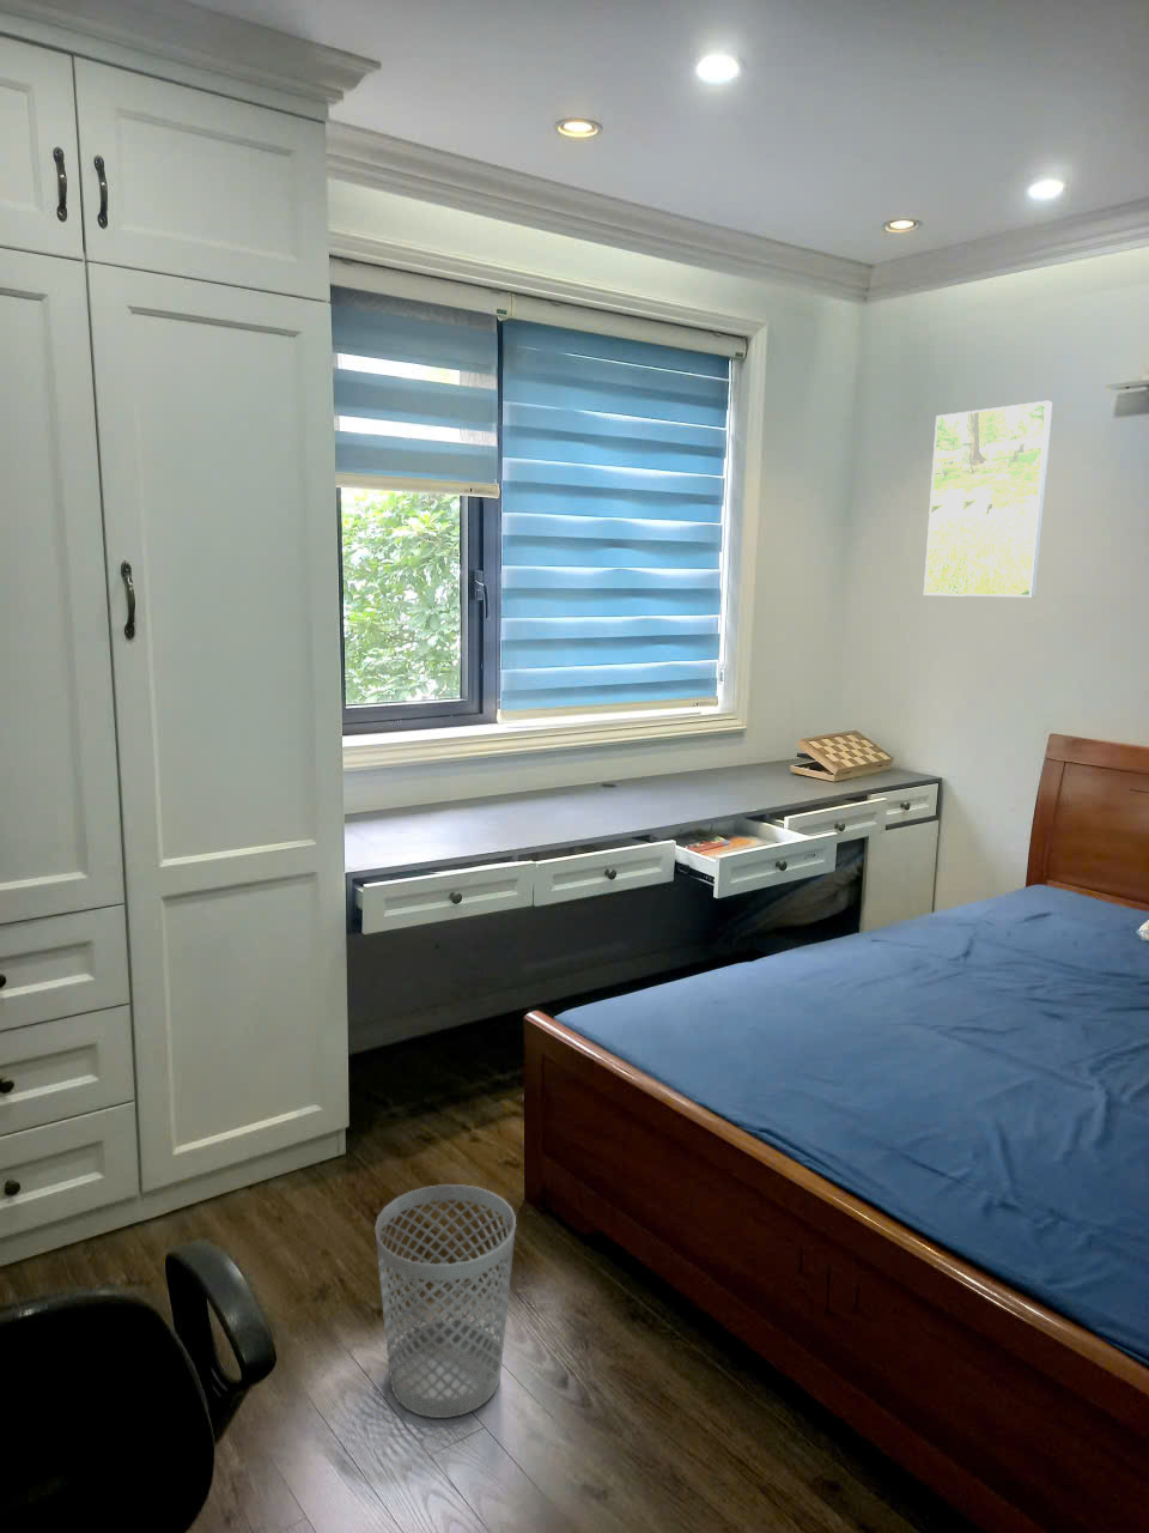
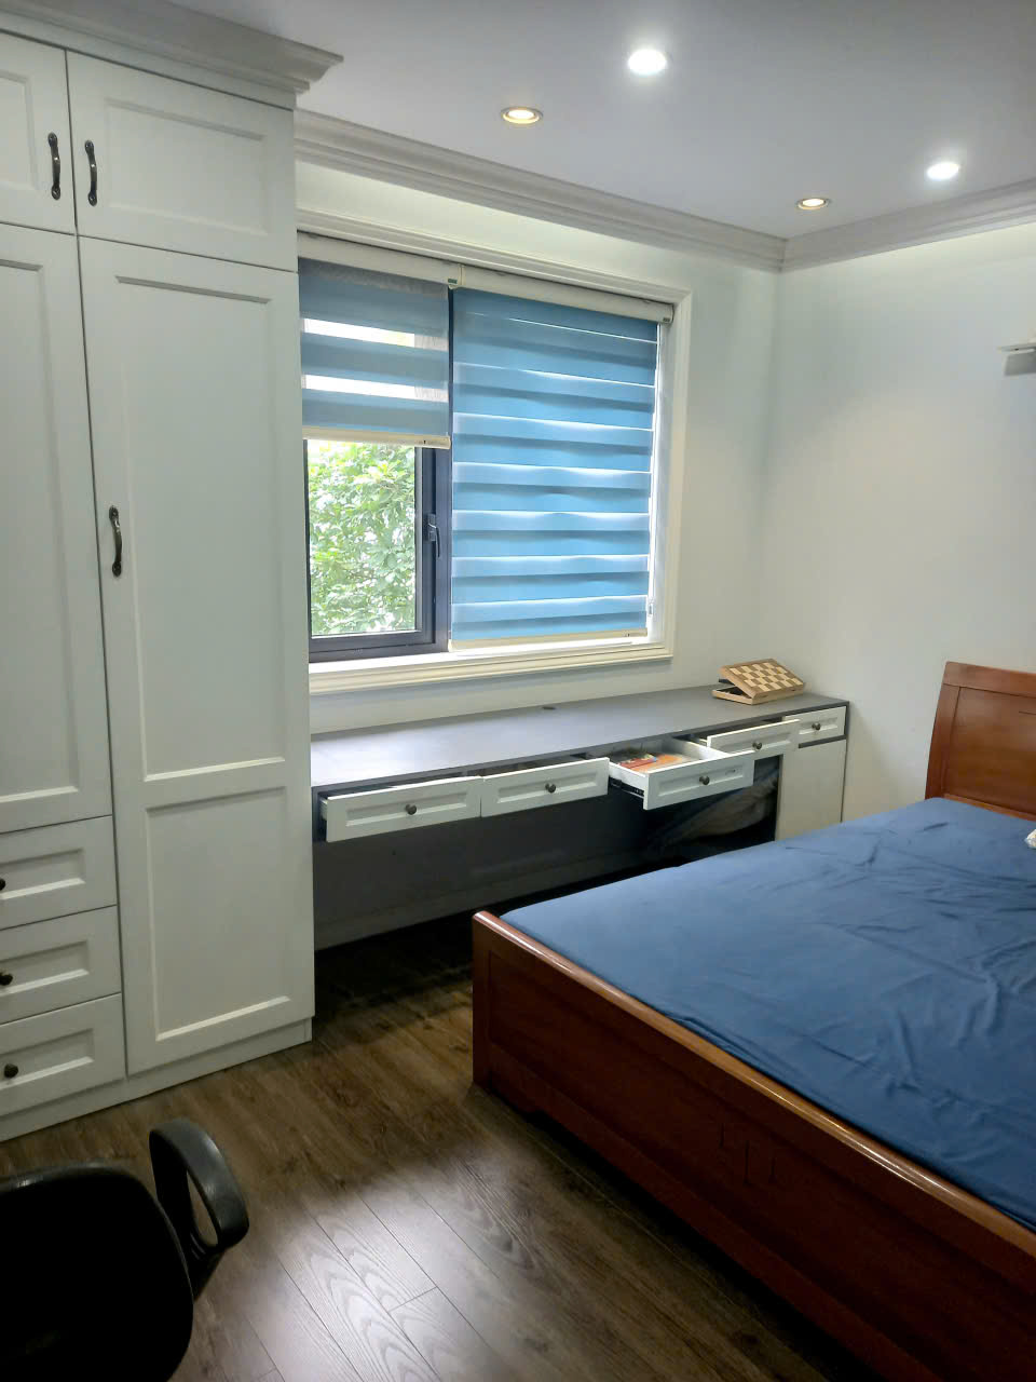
- wastebasket [373,1183,517,1420]
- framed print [923,400,1054,598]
